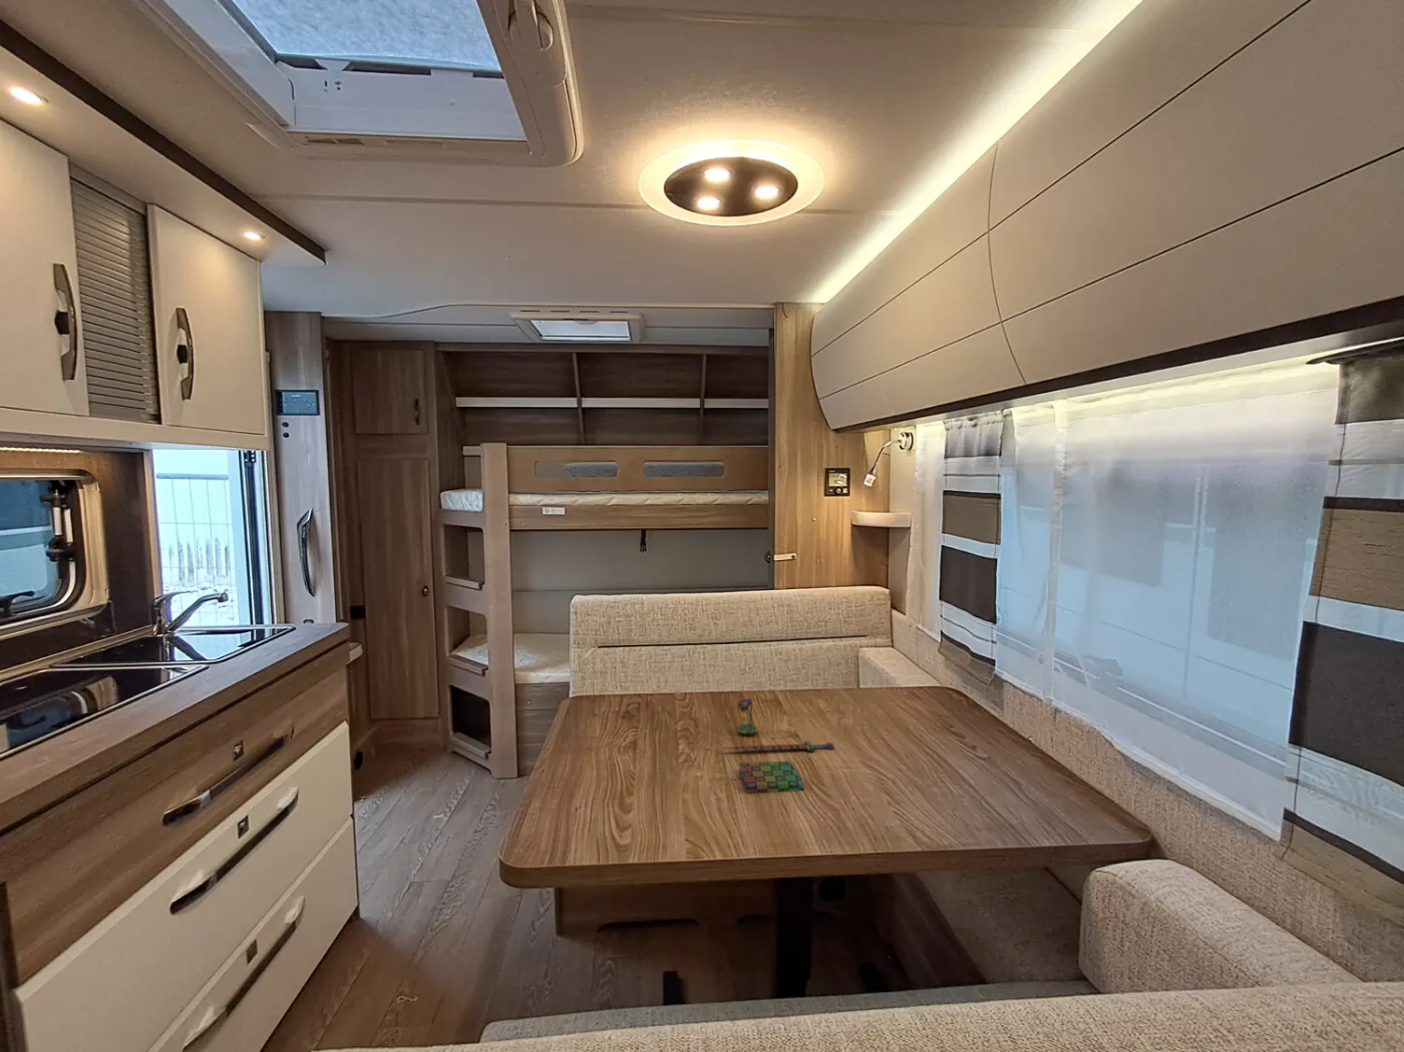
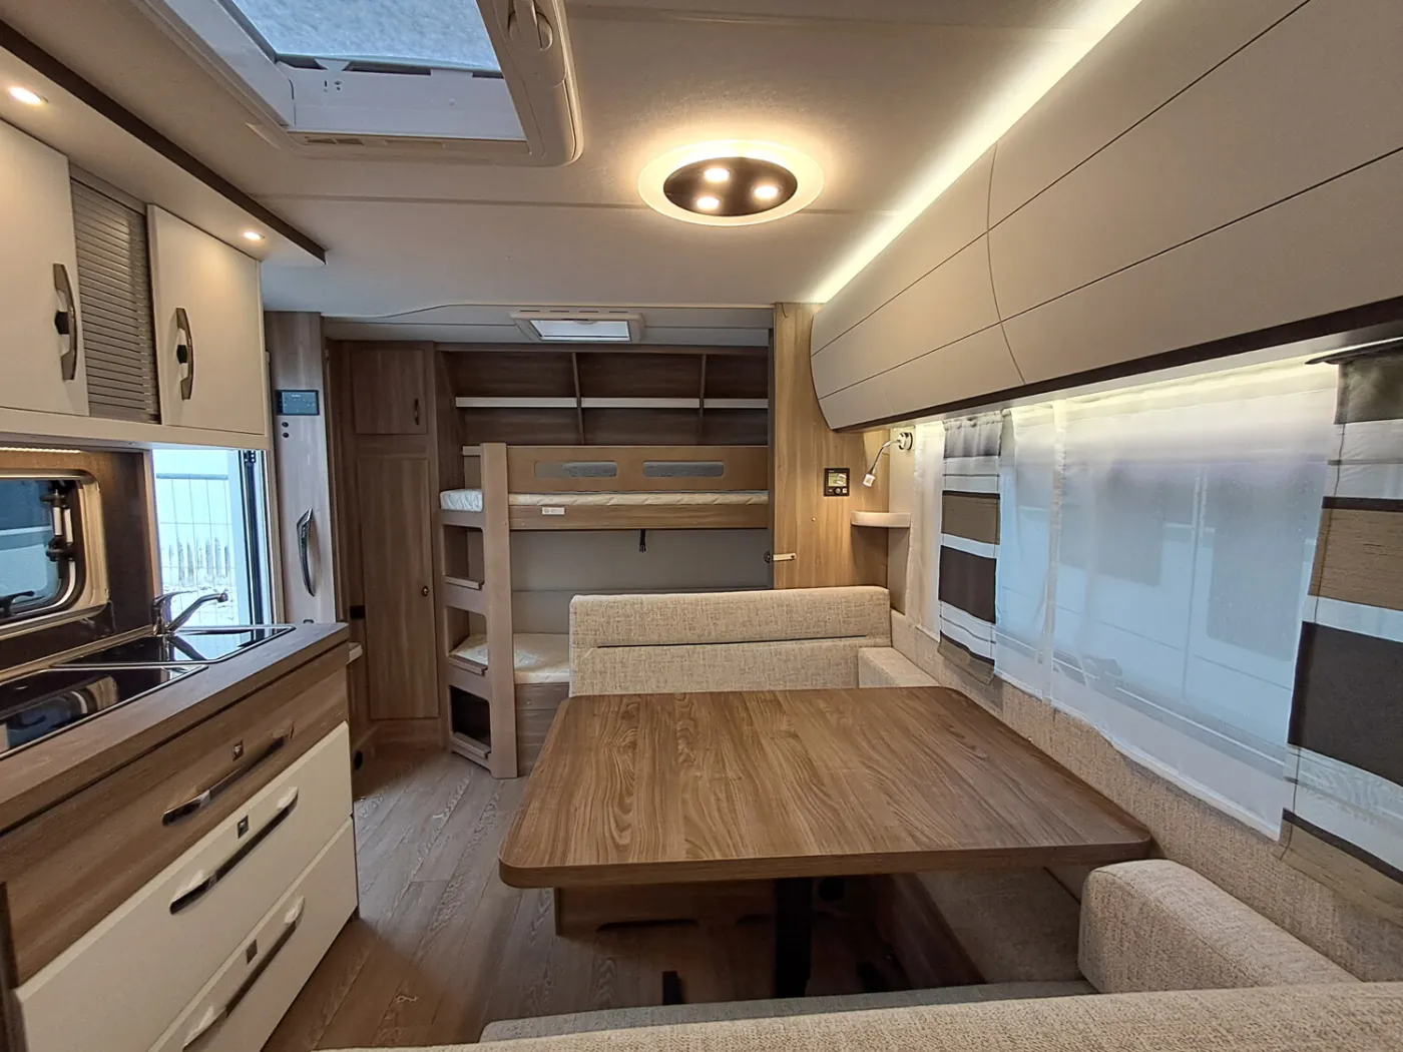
- board game [723,697,836,795]
